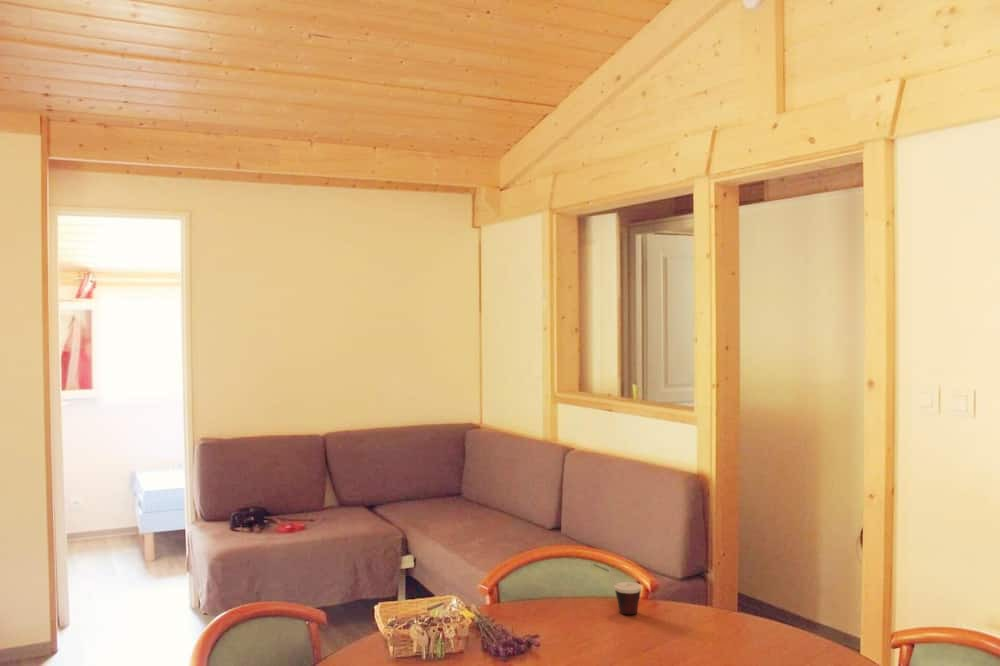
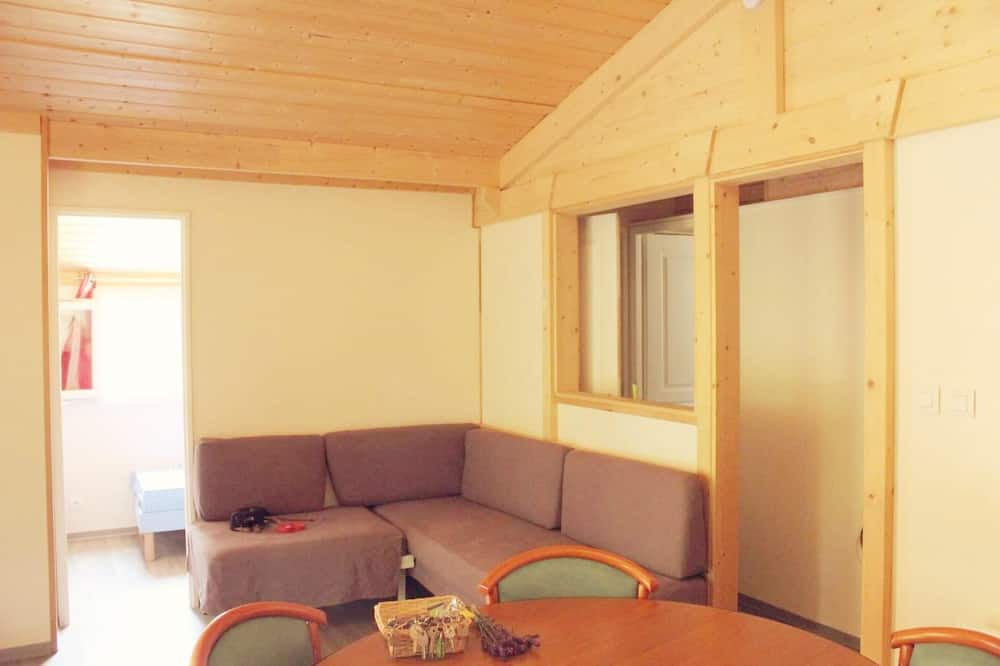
- cup [593,563,642,616]
